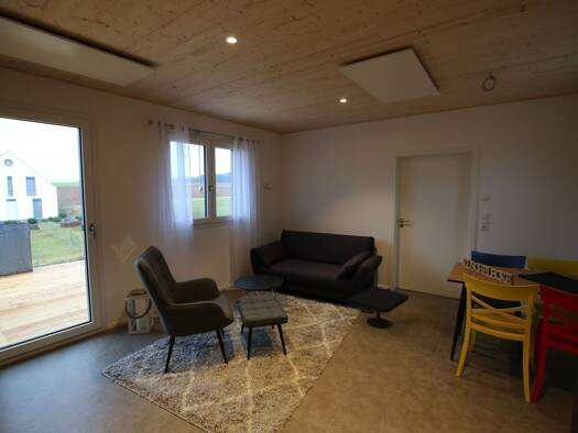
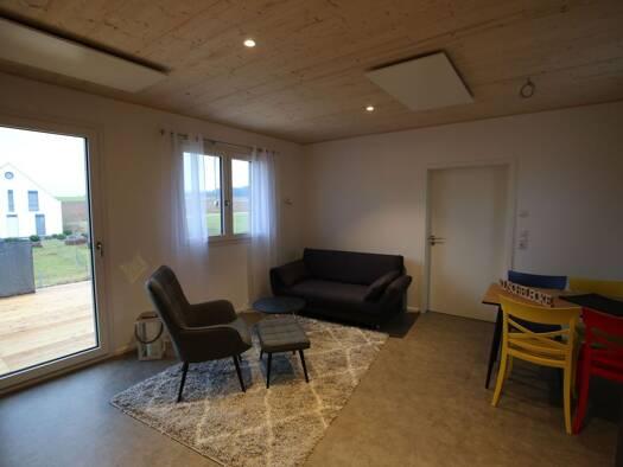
- side table [347,286,410,329]
